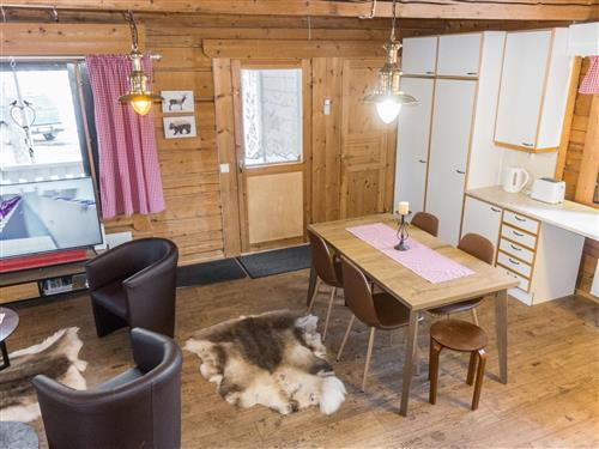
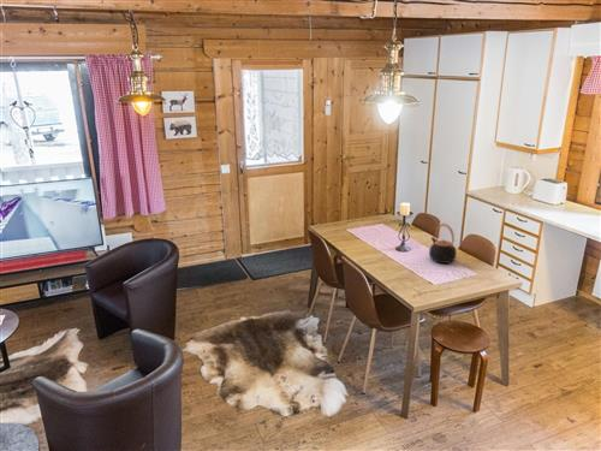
+ teapot [428,222,458,265]
